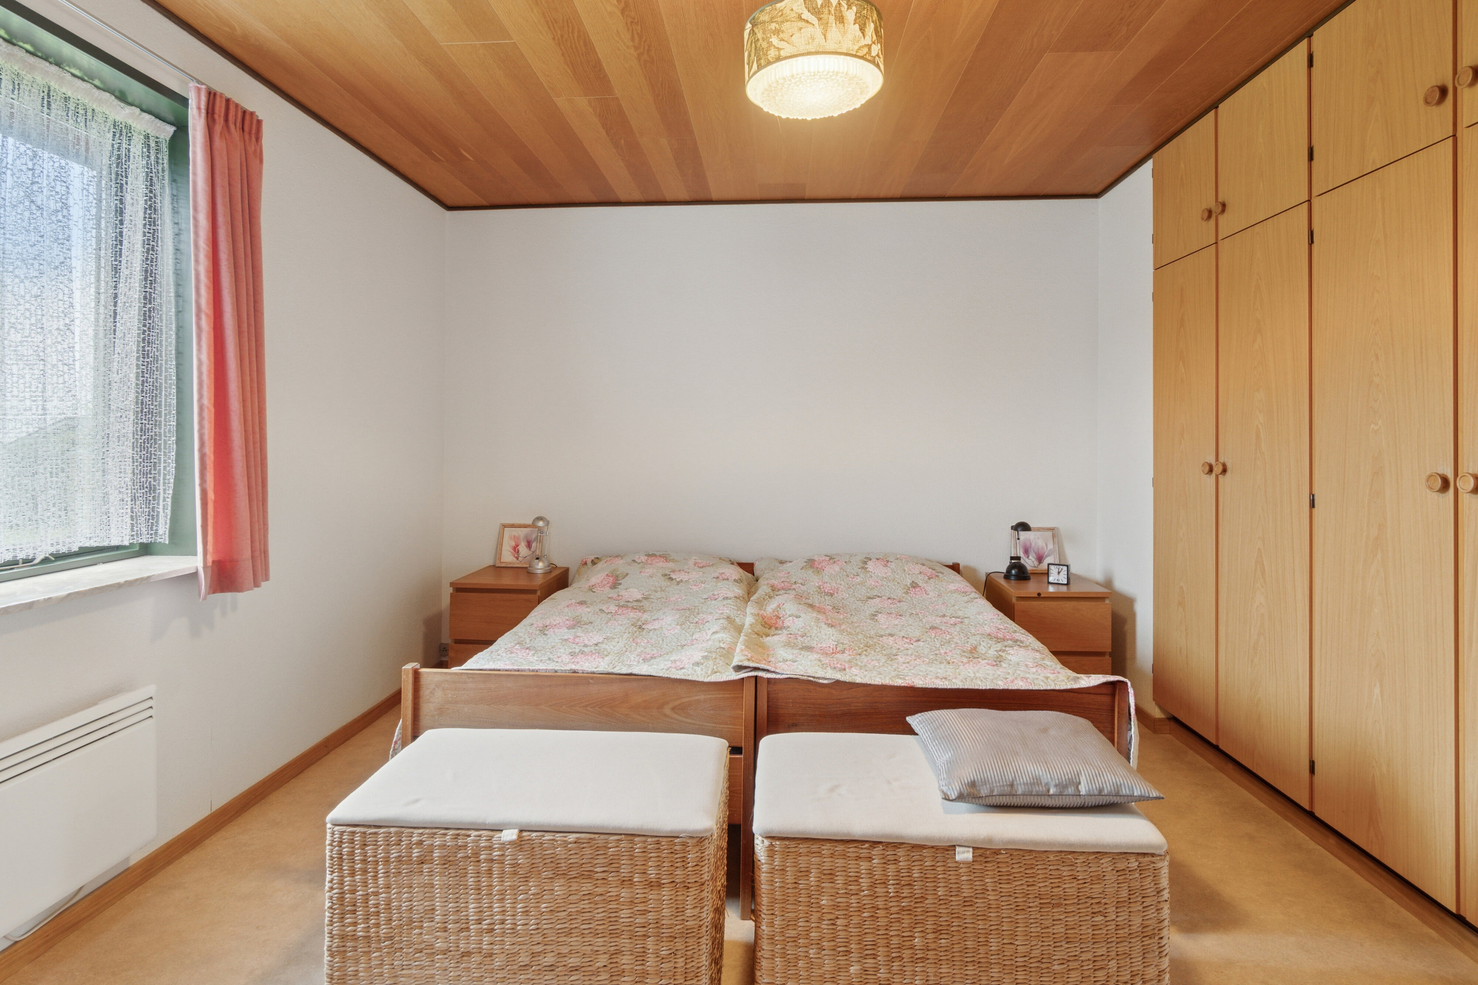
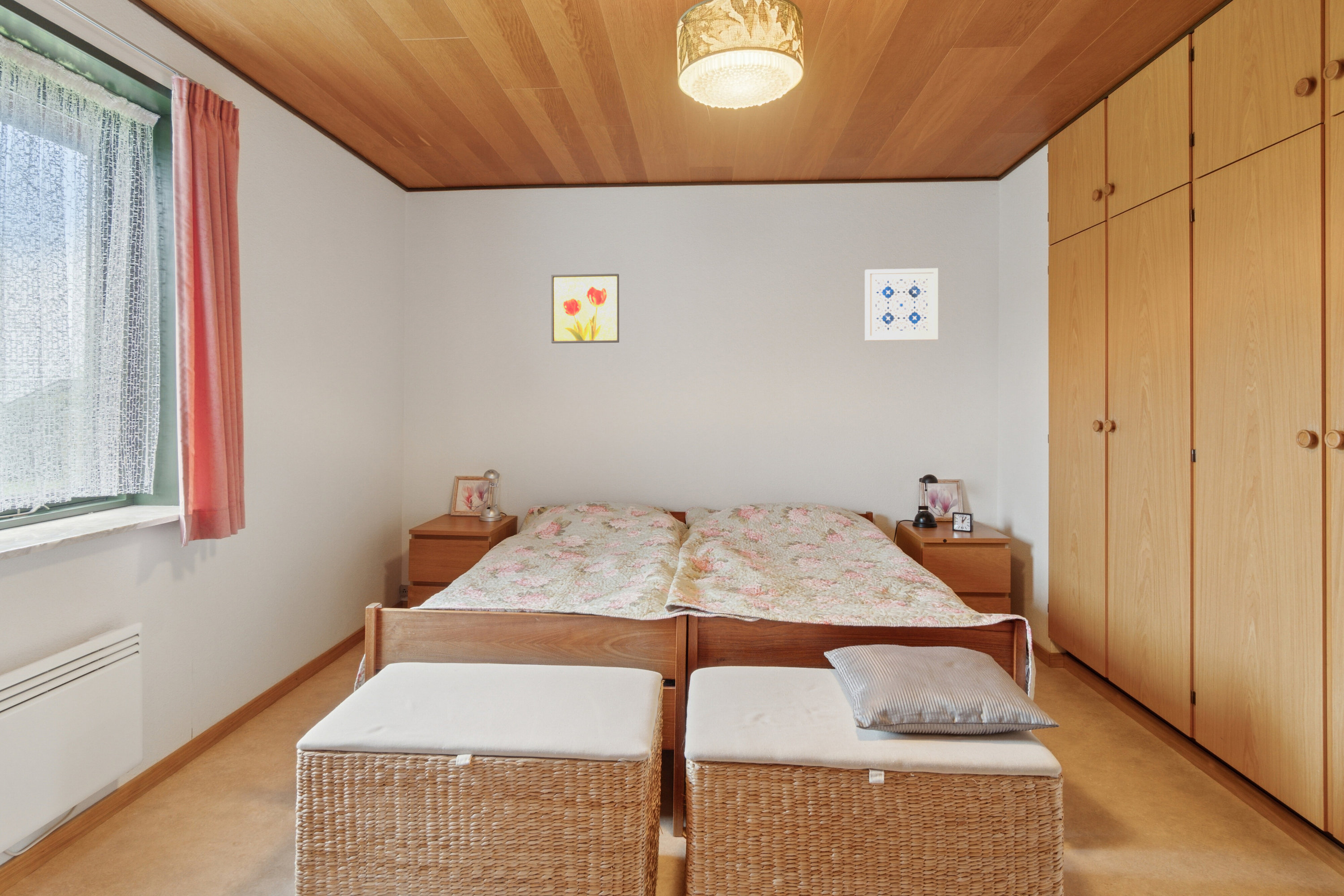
+ wall art [864,268,939,341]
+ wall art [551,273,620,344]
